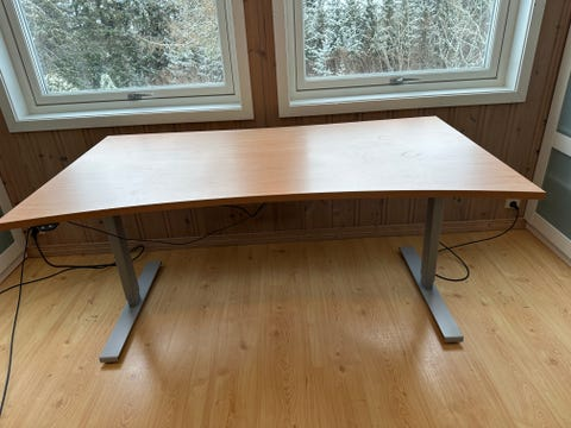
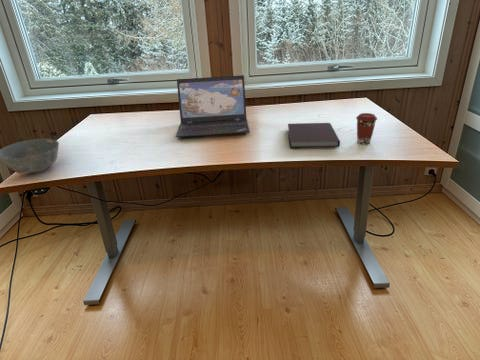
+ laptop [174,74,250,138]
+ bowl [0,138,60,175]
+ notebook [287,122,341,149]
+ coffee cup [355,112,378,145]
